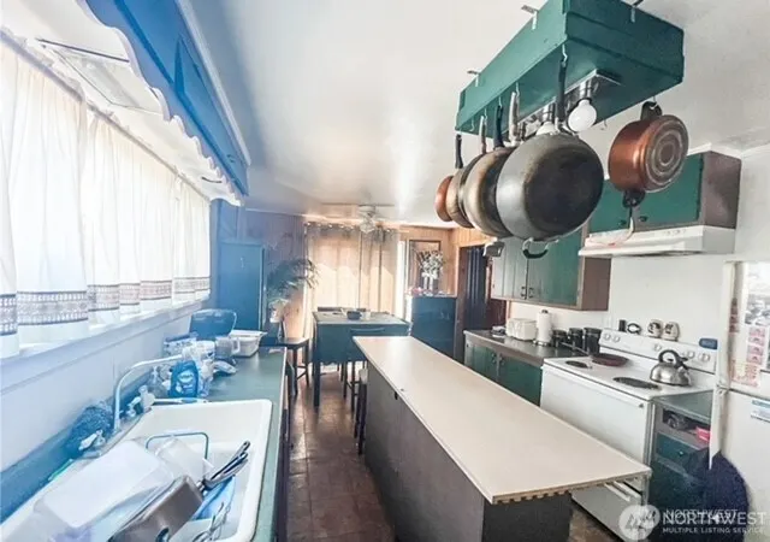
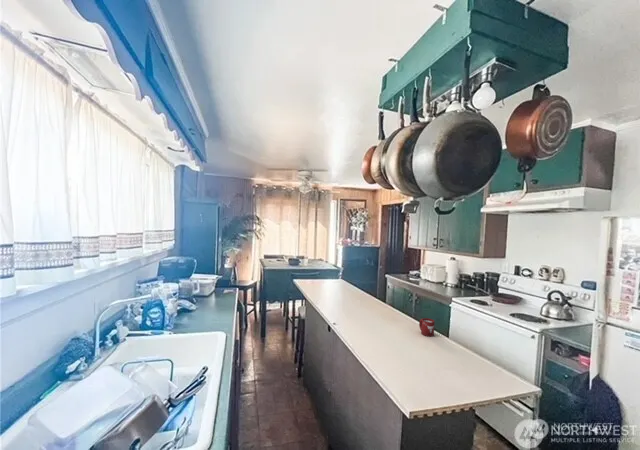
+ cup [418,317,436,338]
